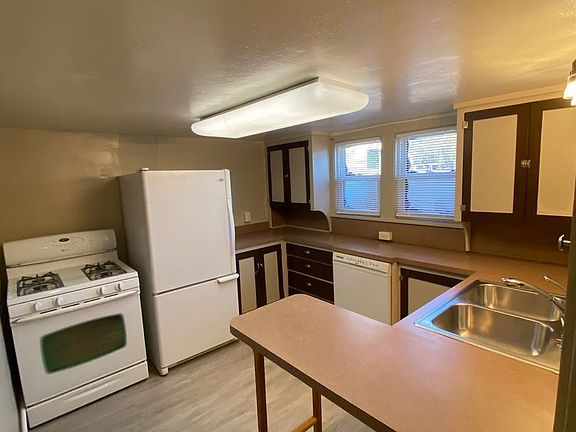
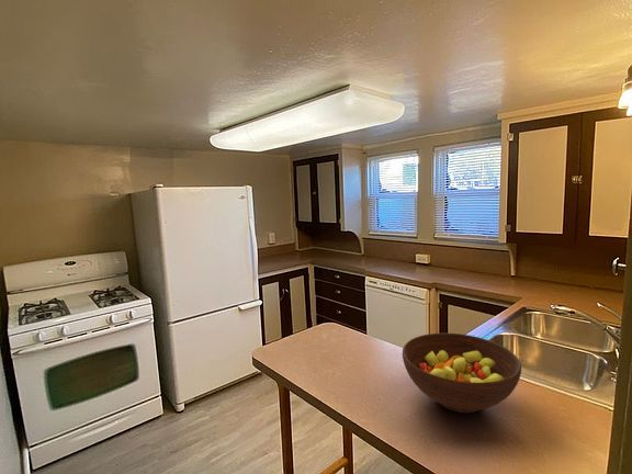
+ fruit bowl [402,332,522,414]
